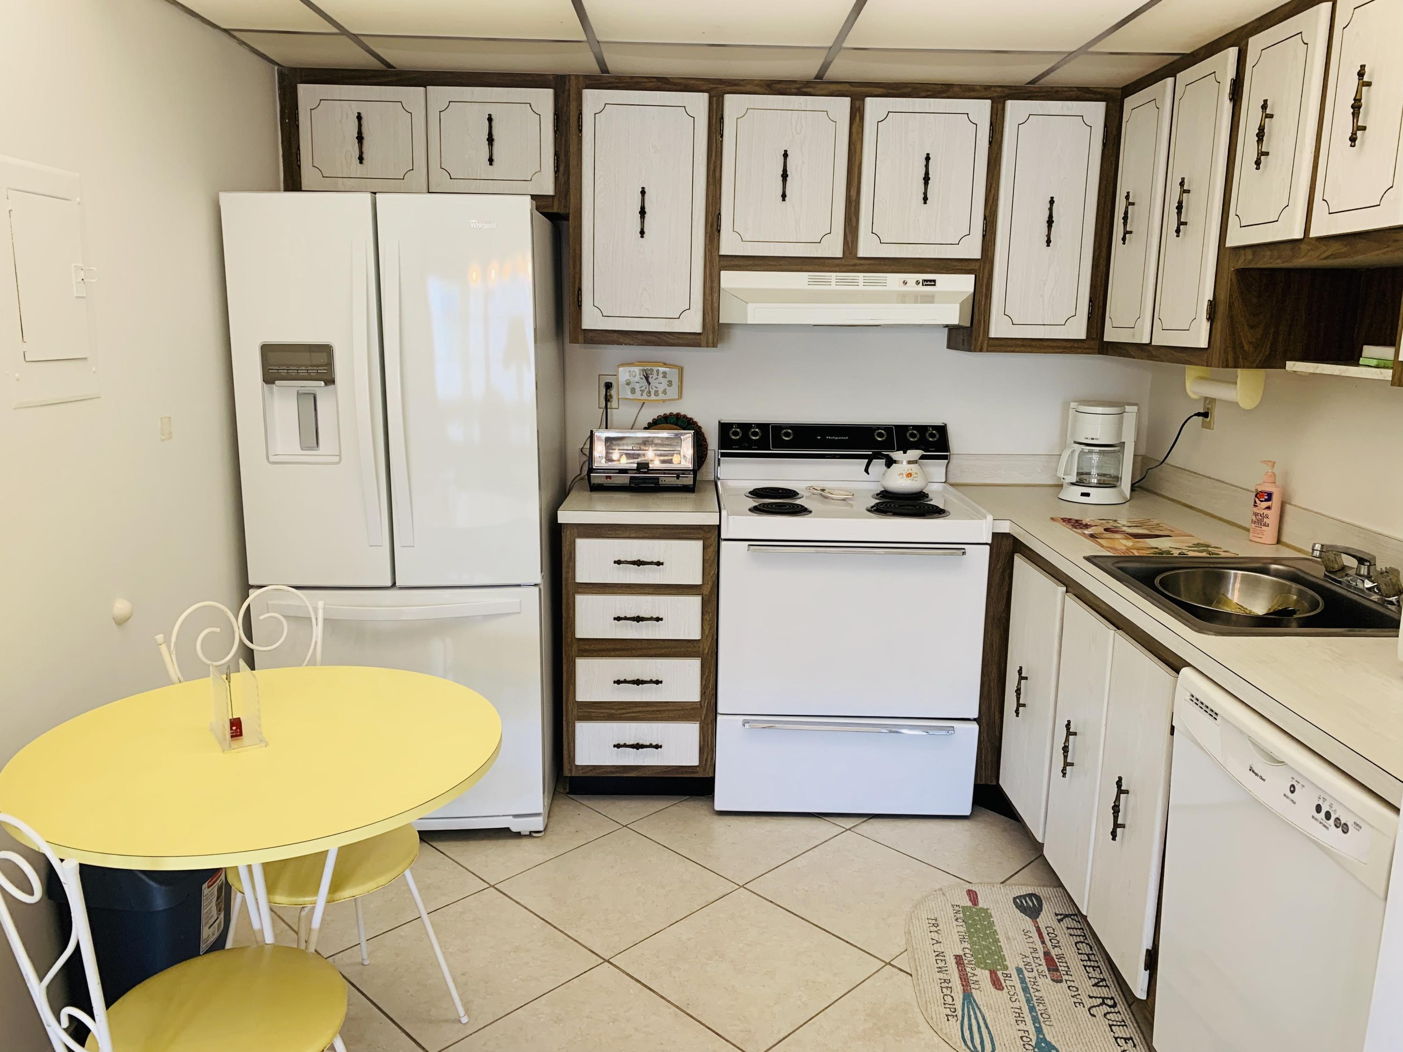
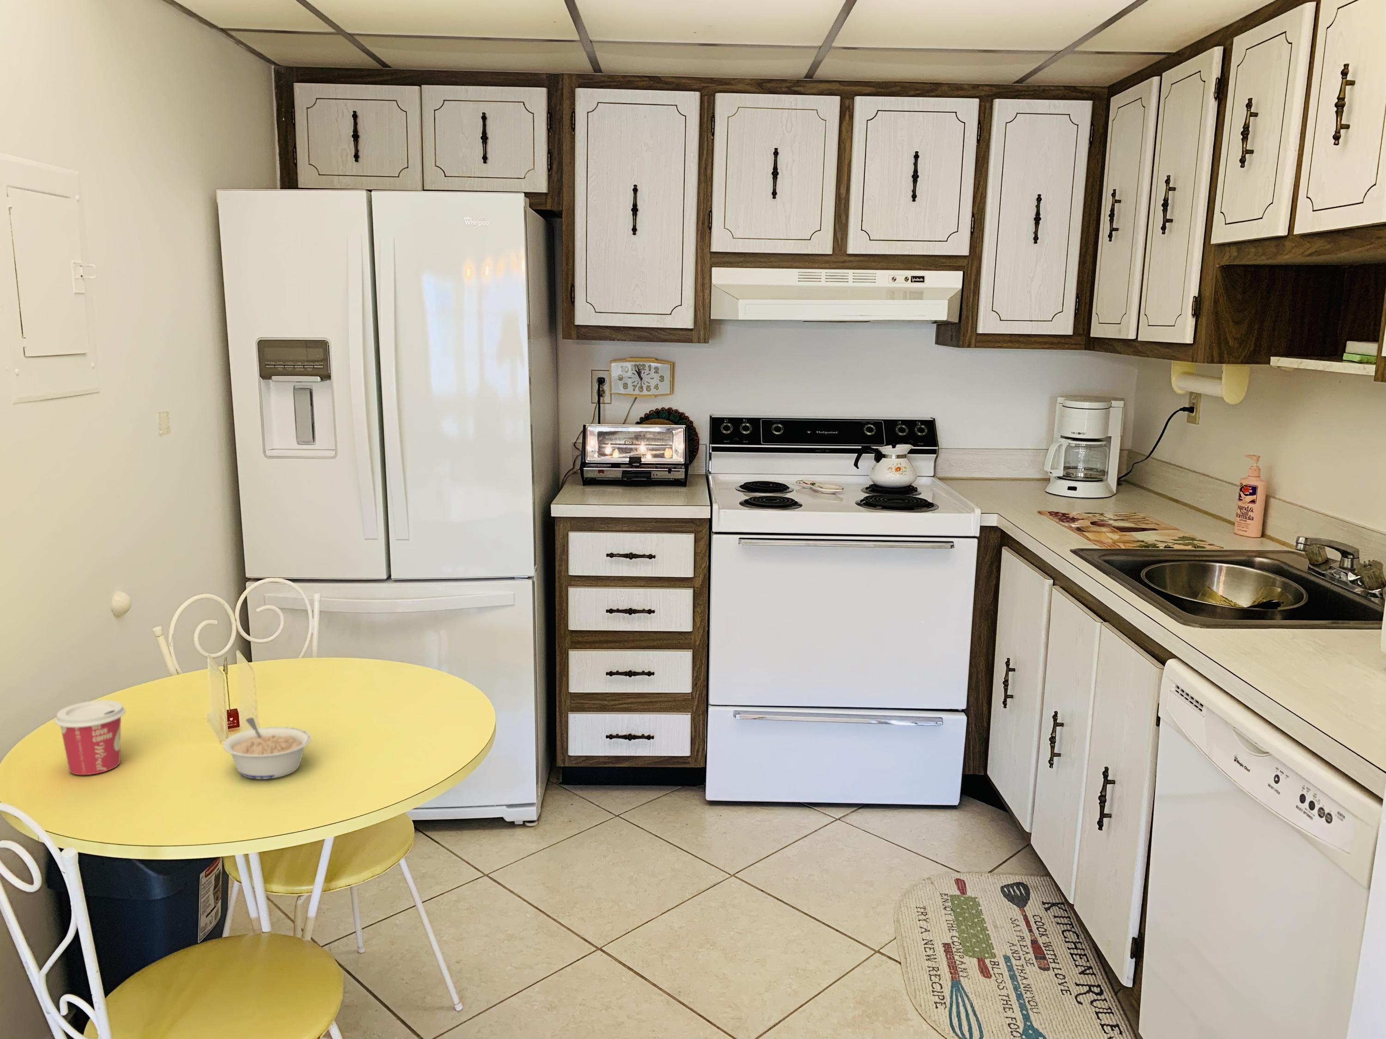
+ legume [223,717,312,779]
+ cup [55,700,127,775]
